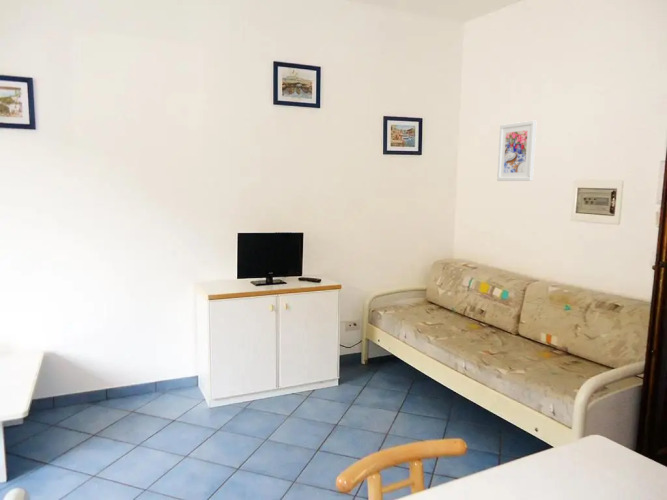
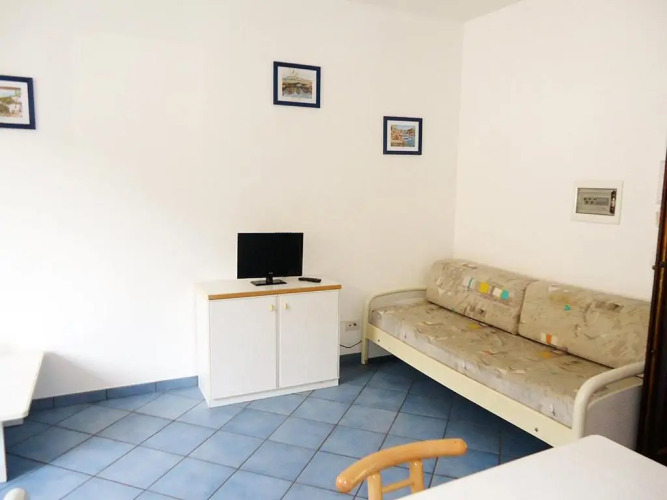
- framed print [496,119,538,182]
